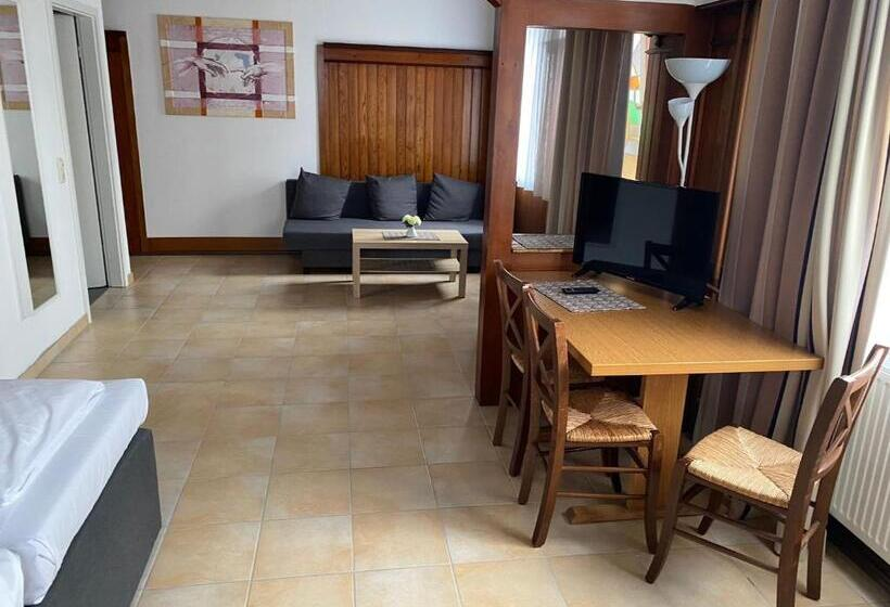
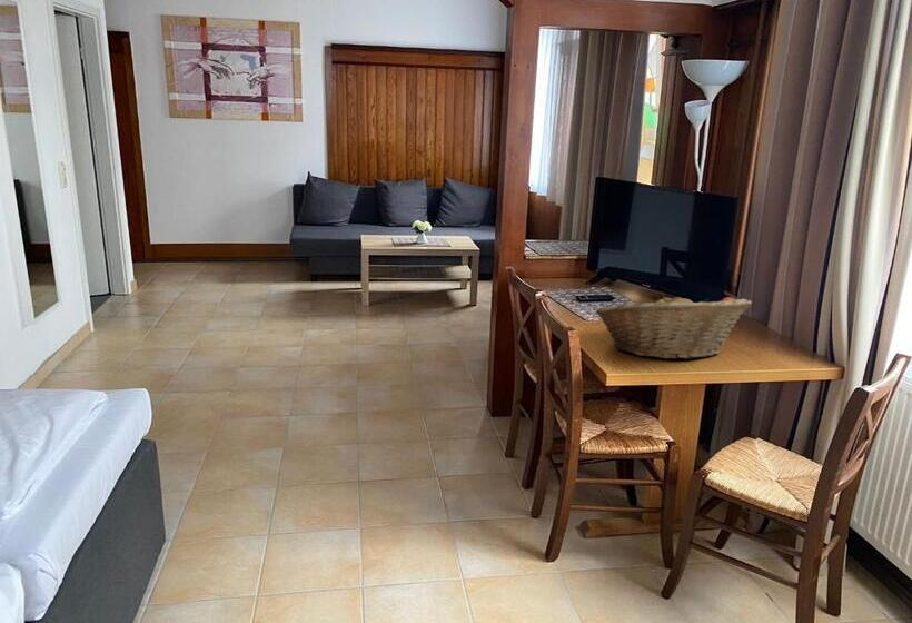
+ fruit basket [594,290,753,360]
